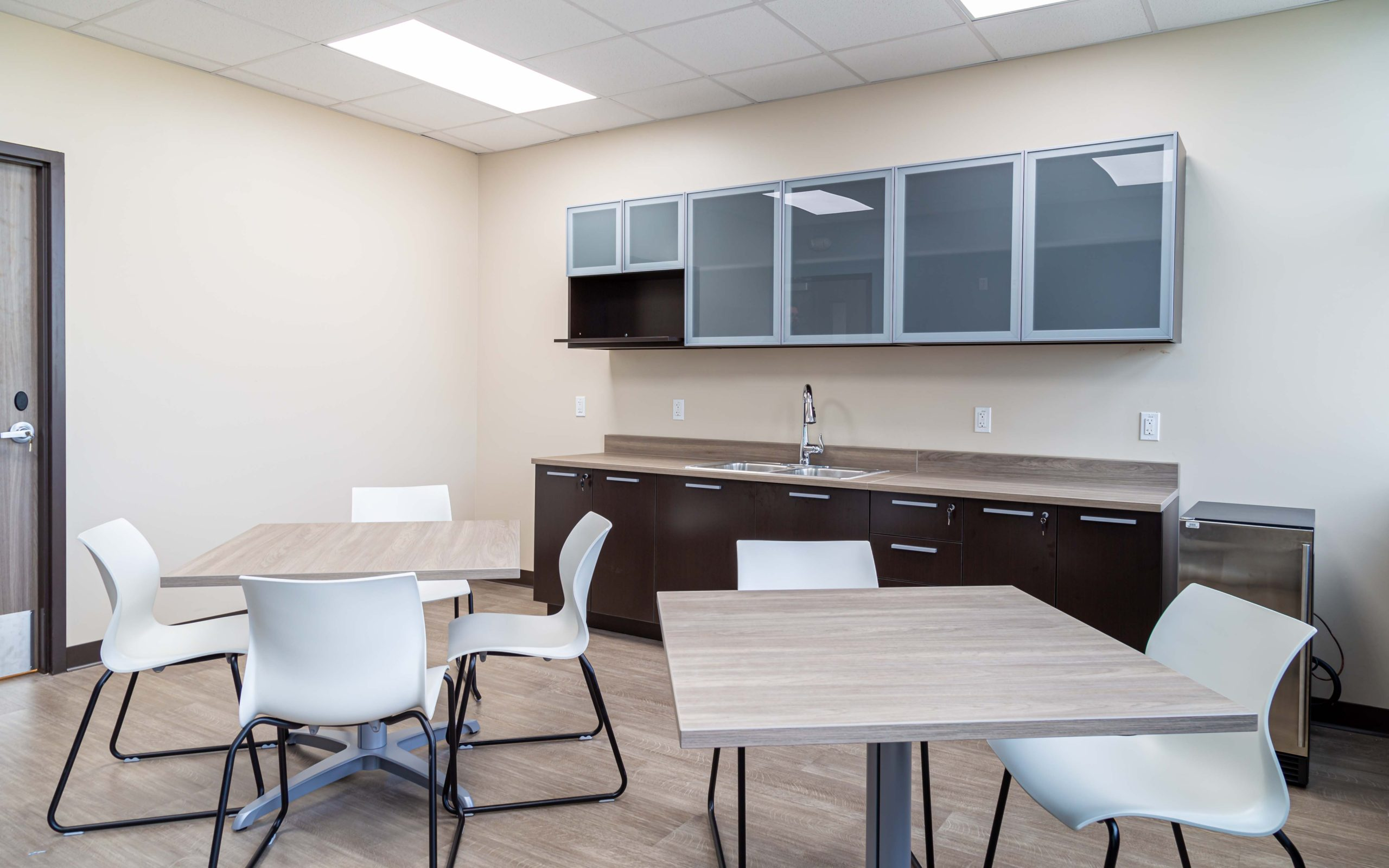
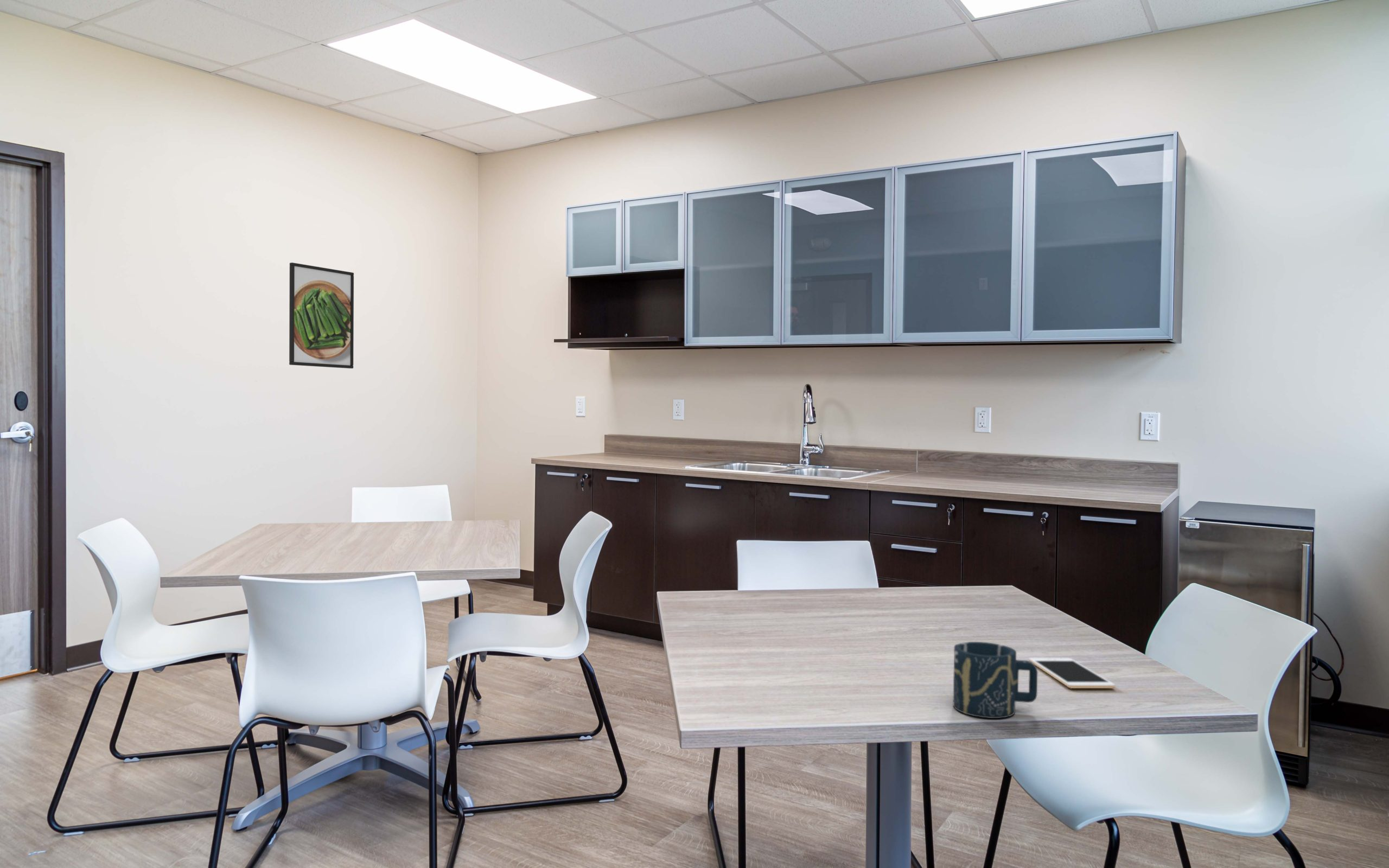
+ cup [953,641,1038,719]
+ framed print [289,262,354,369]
+ cell phone [1028,658,1116,689]
